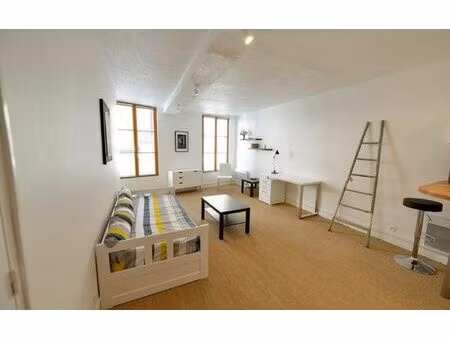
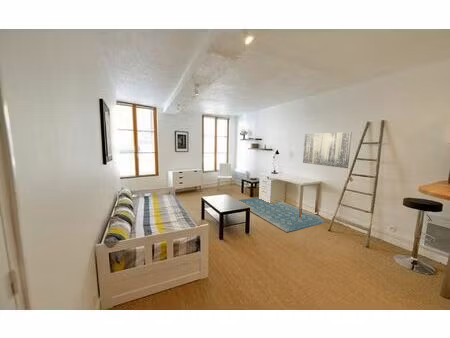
+ wall art [302,131,353,169]
+ rug [238,196,325,233]
